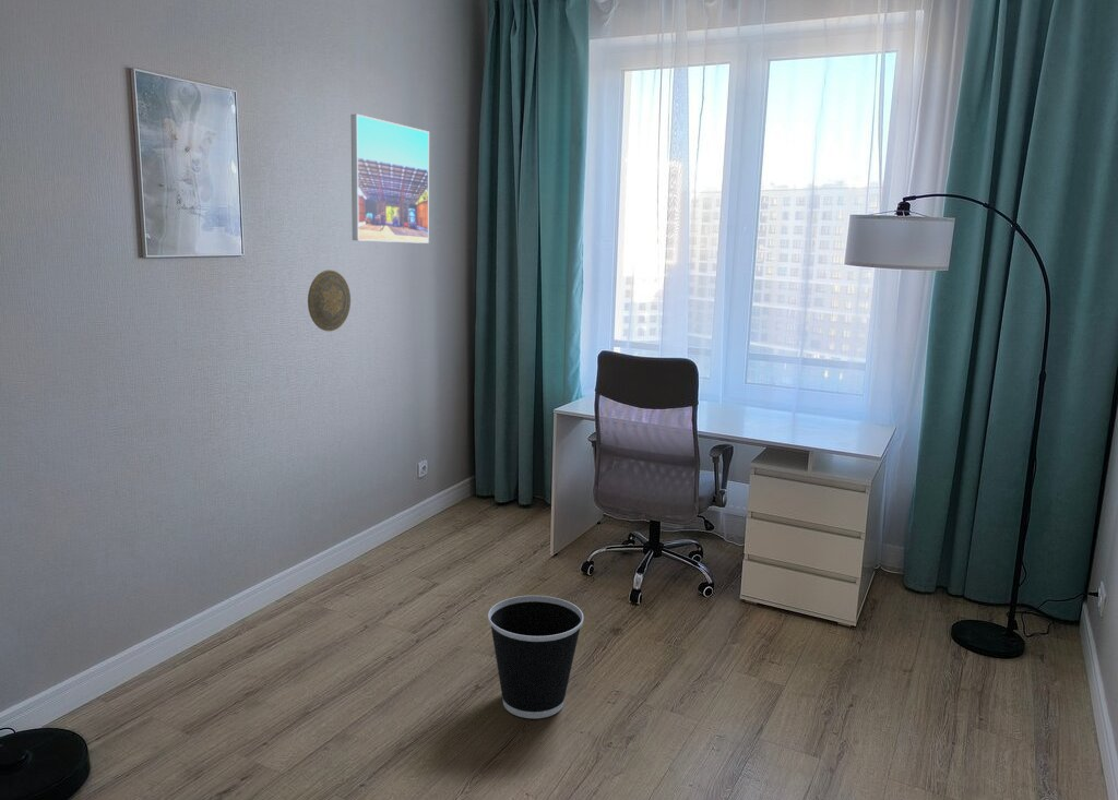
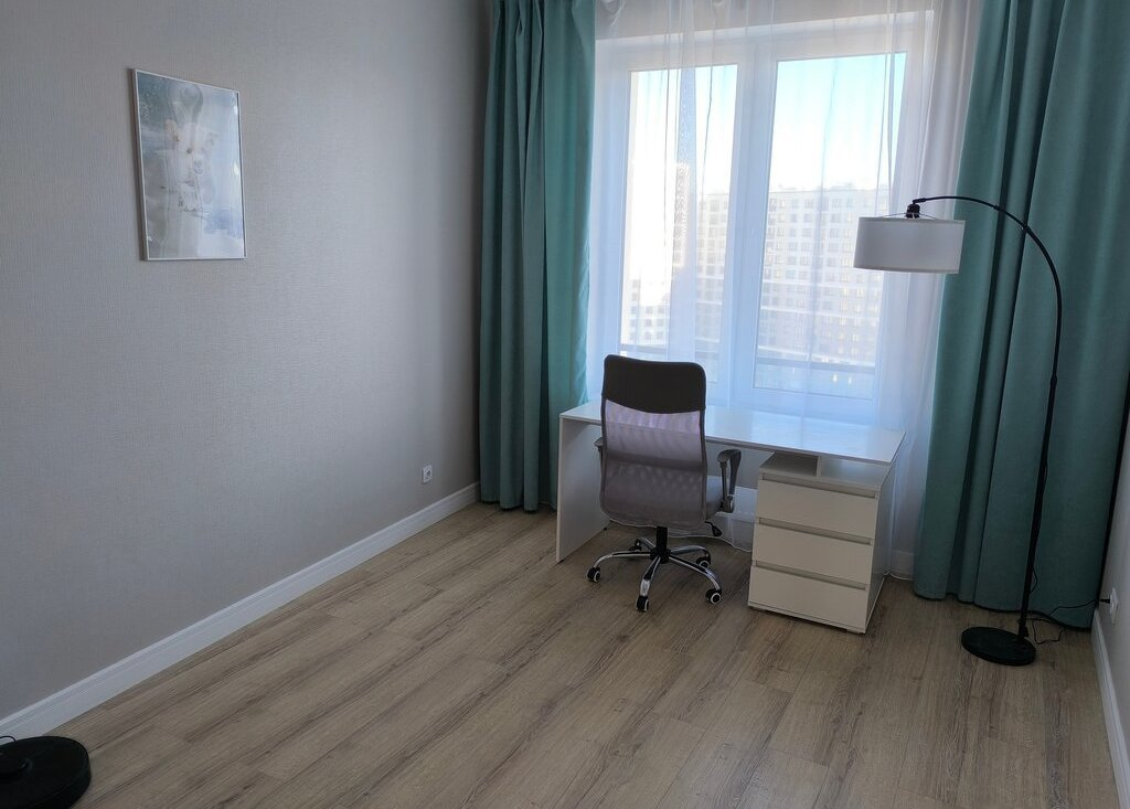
- wastebasket [487,595,585,719]
- decorative plate [307,268,352,332]
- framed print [350,114,430,244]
